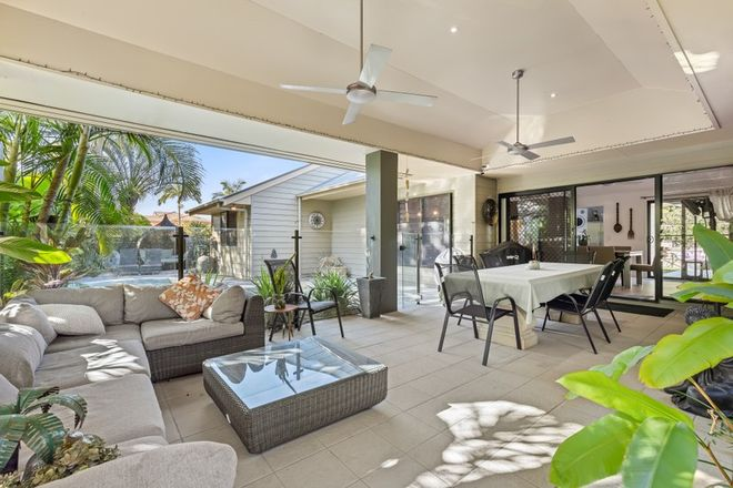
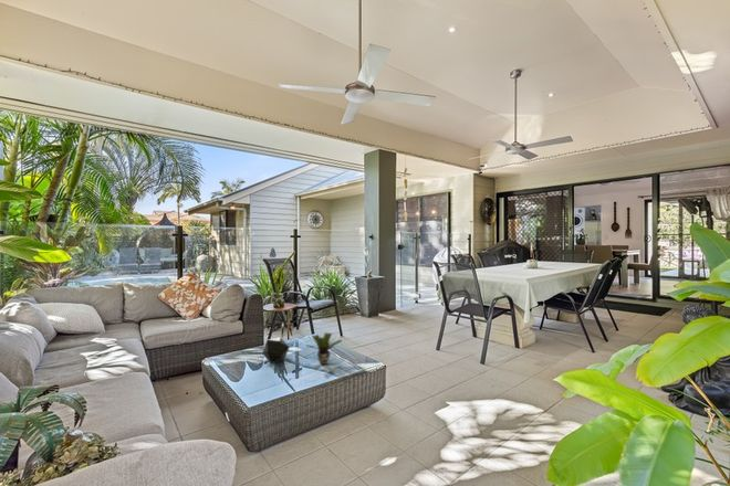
+ potted plant [304,331,343,366]
+ decorative tray [261,336,290,364]
